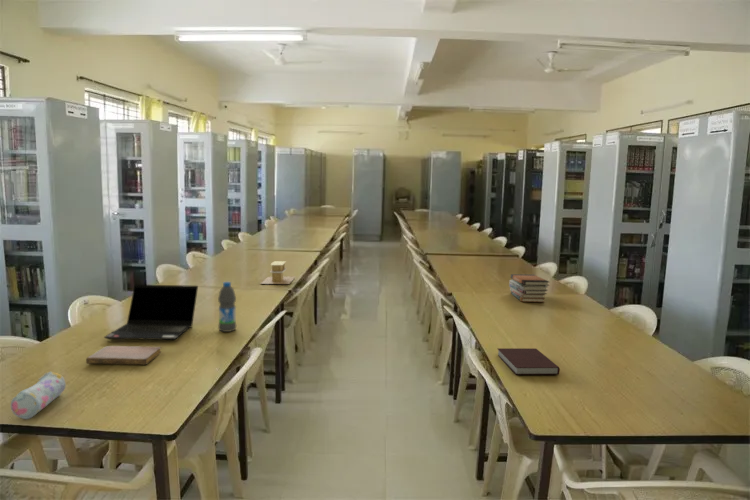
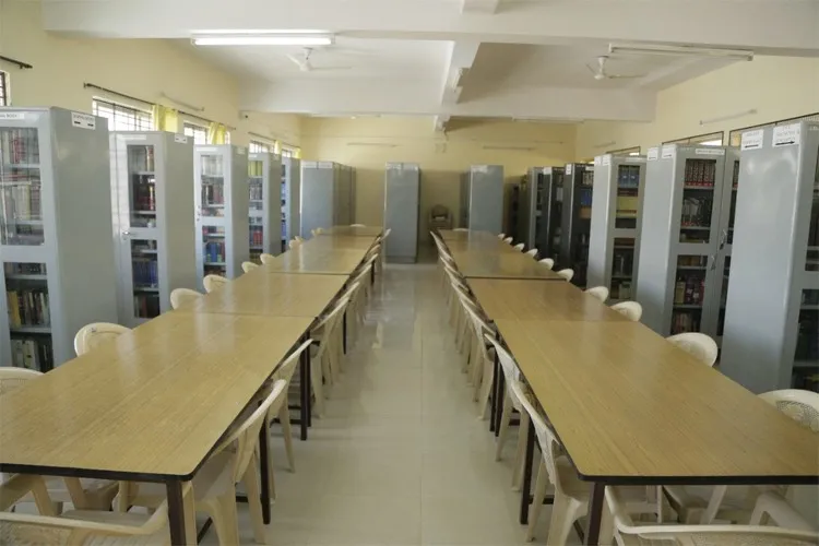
- notebook [85,345,162,366]
- water bottle [217,281,237,333]
- laptop computer [103,284,199,341]
- book stack [508,273,550,303]
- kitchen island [259,260,296,285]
- pencil case [10,371,67,420]
- notebook [497,347,561,376]
